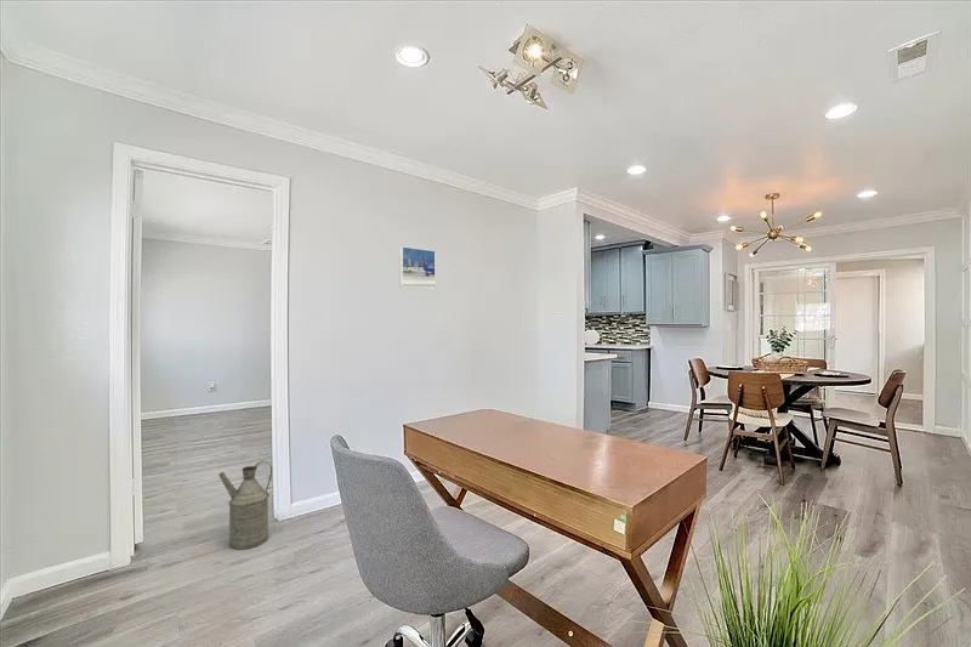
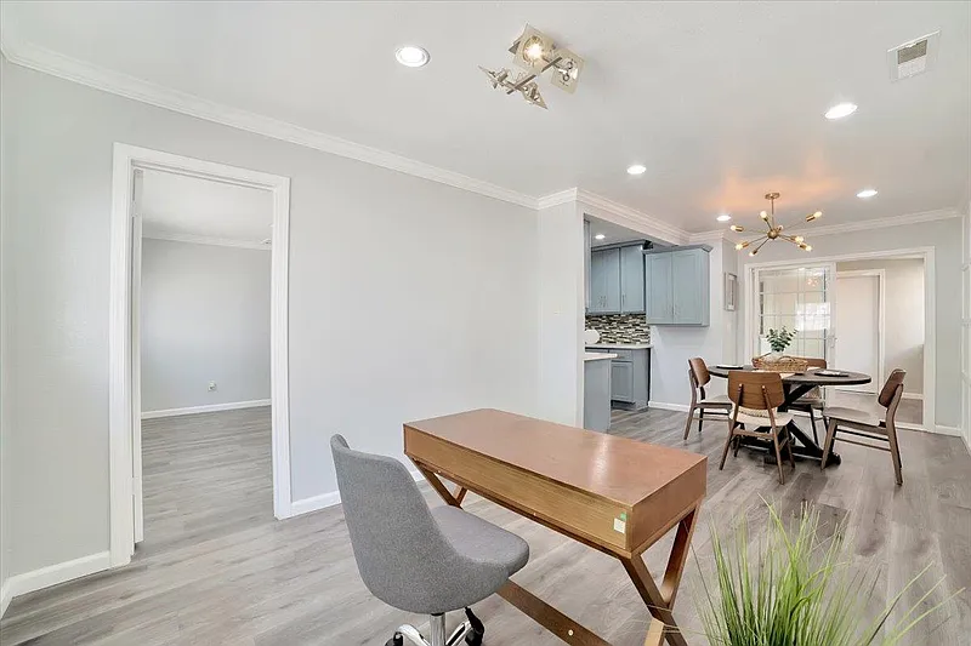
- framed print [399,245,437,290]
- watering can [217,460,273,550]
